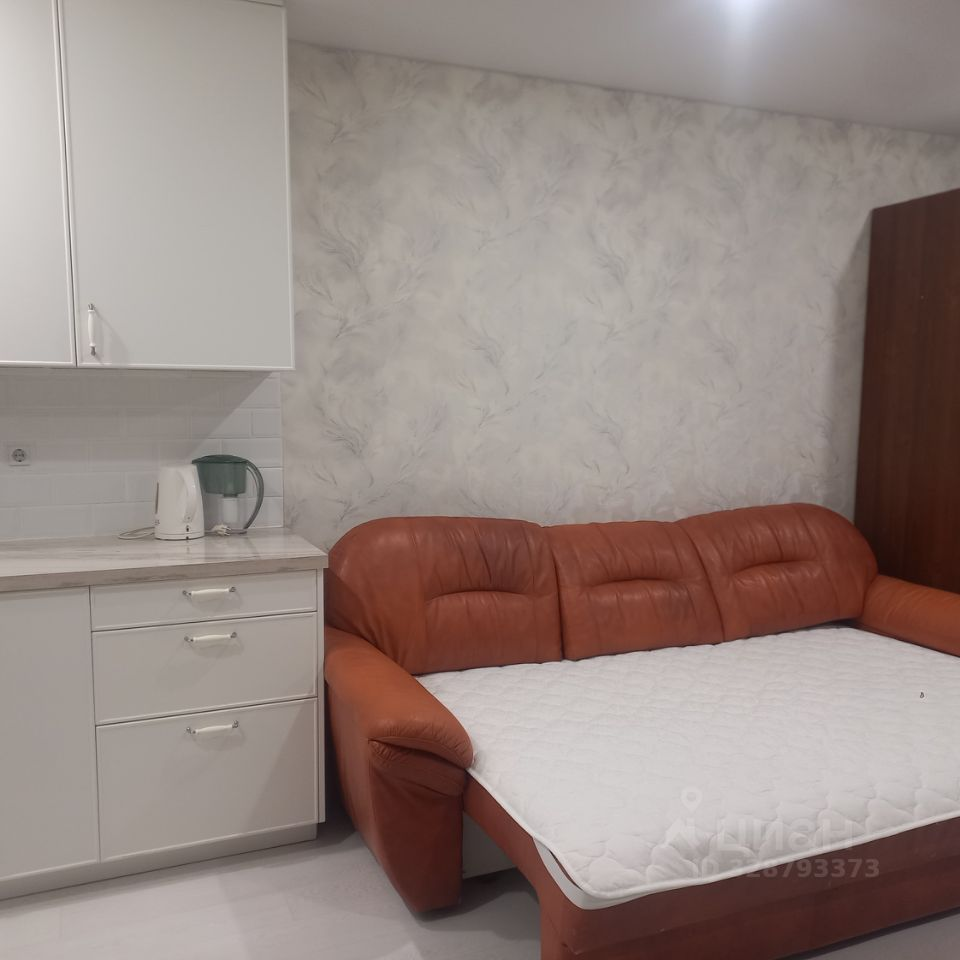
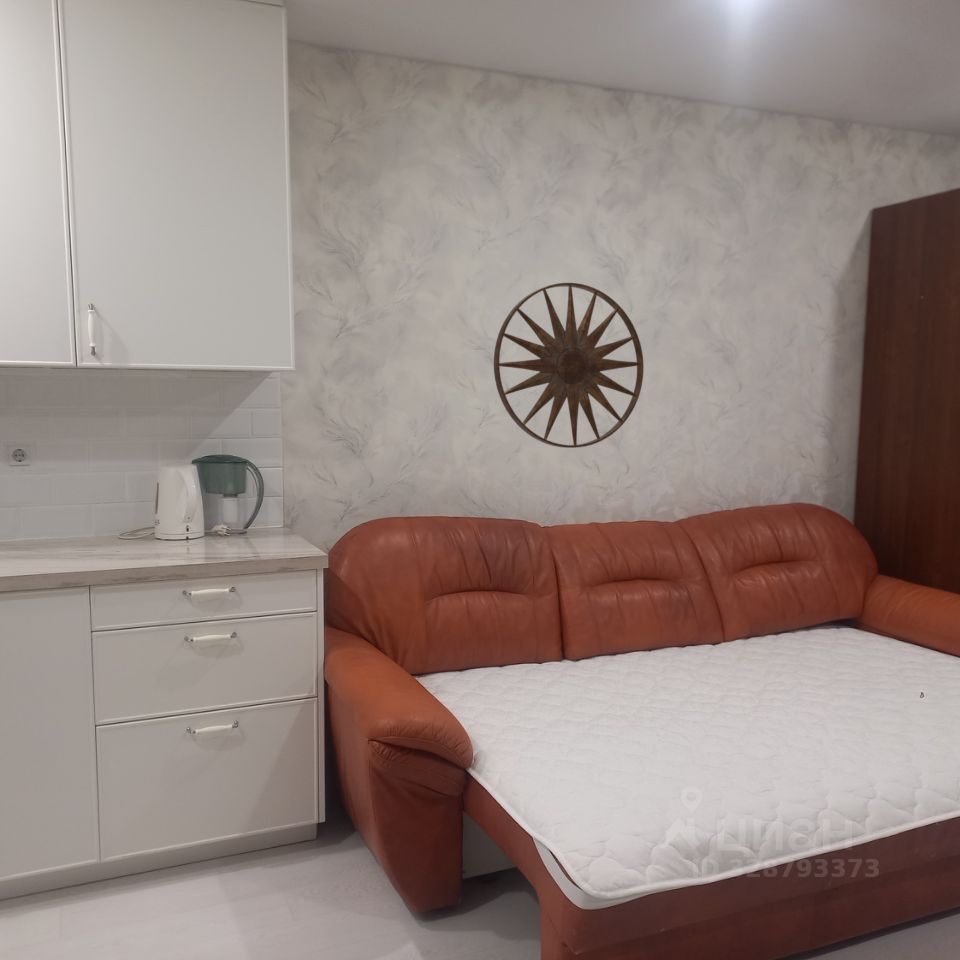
+ wall art [493,282,645,449]
